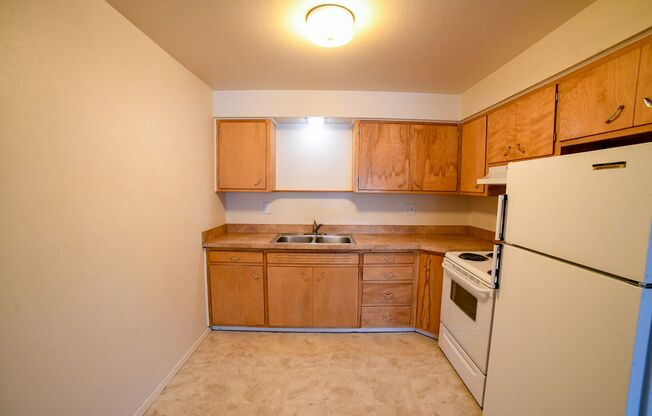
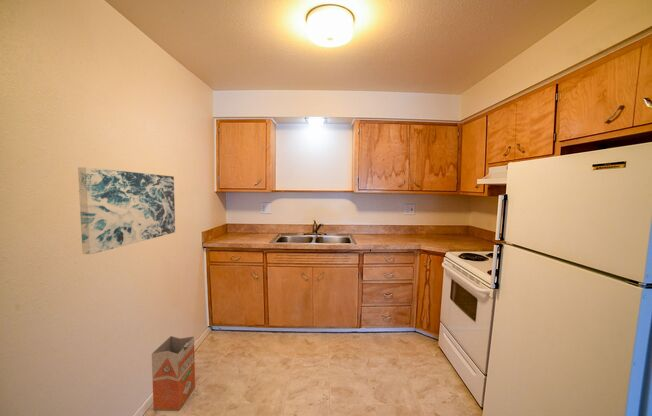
+ wall art [77,166,176,255]
+ waste bin [151,335,196,412]
